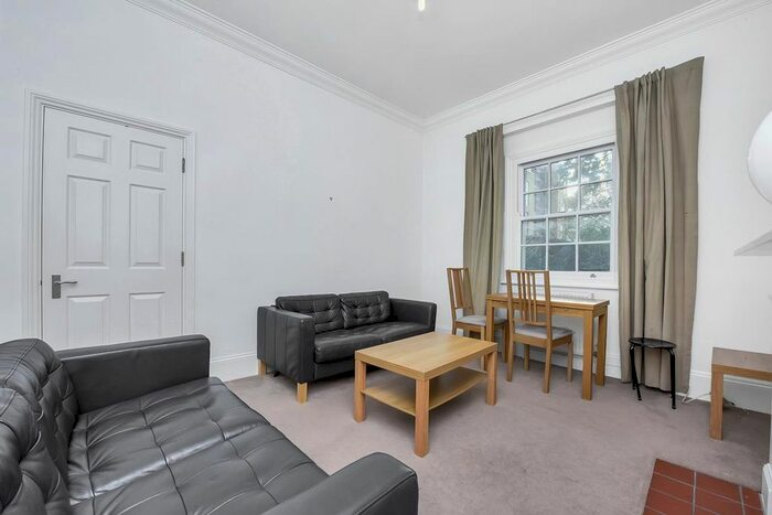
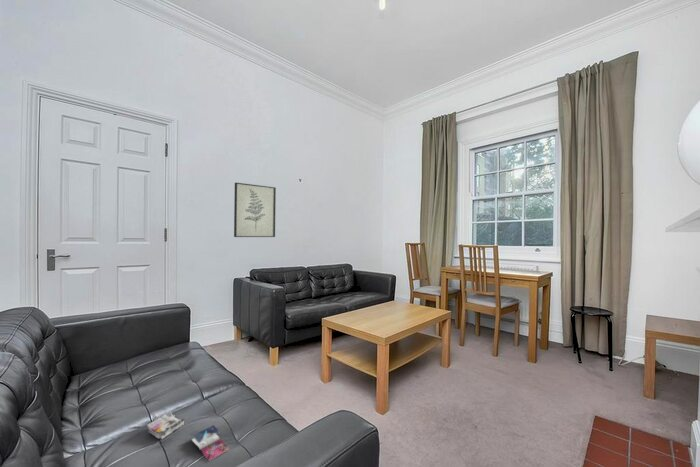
+ magazine [146,412,230,462]
+ wall art [233,182,277,238]
